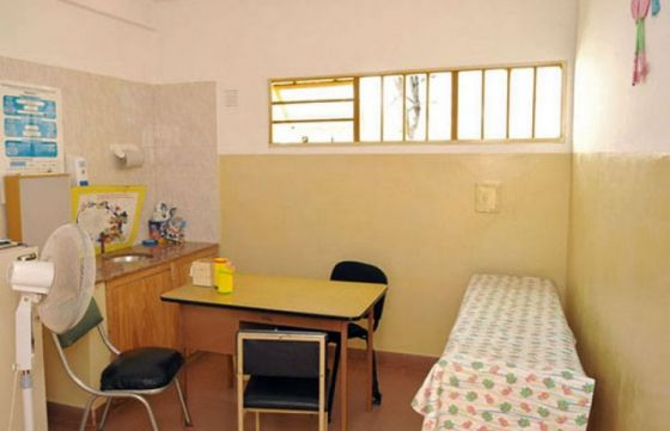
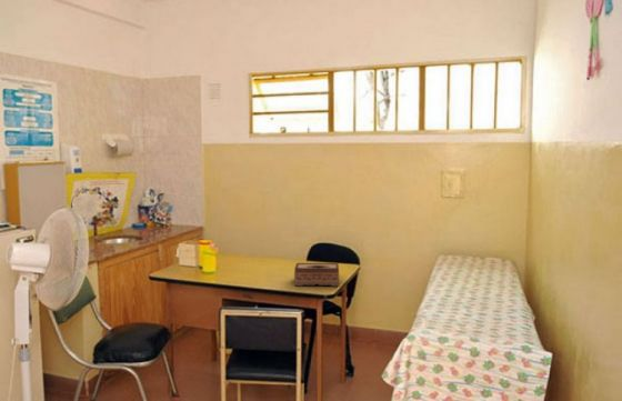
+ tissue box [293,262,340,287]
